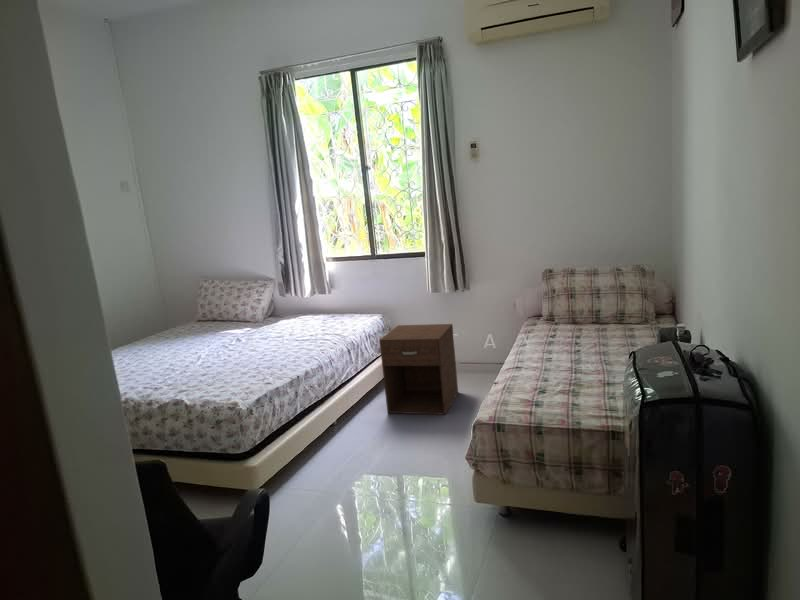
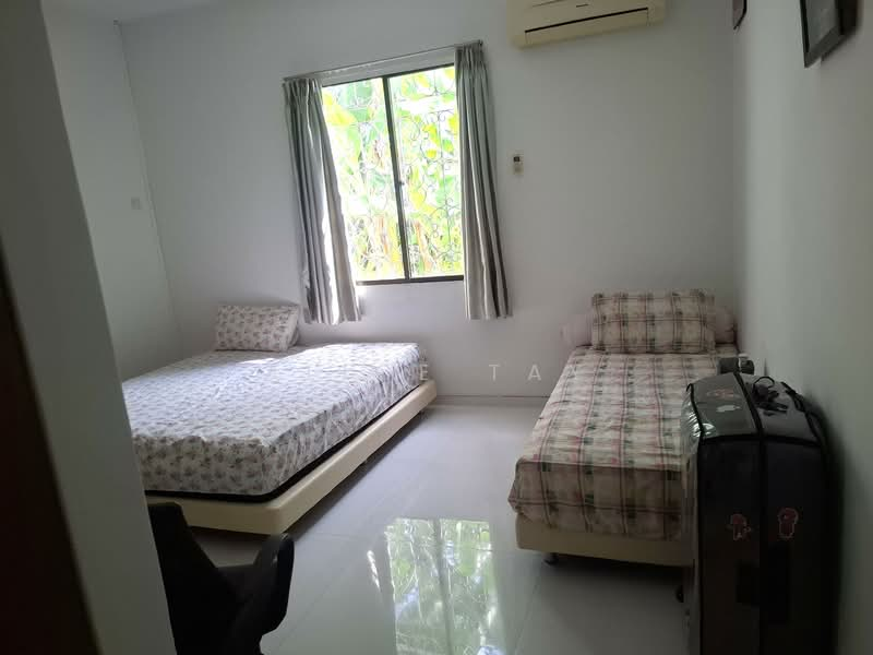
- nightstand [378,323,459,416]
